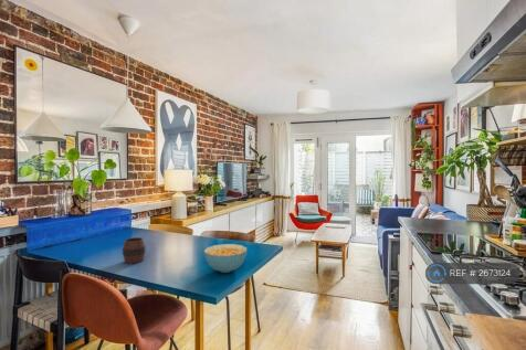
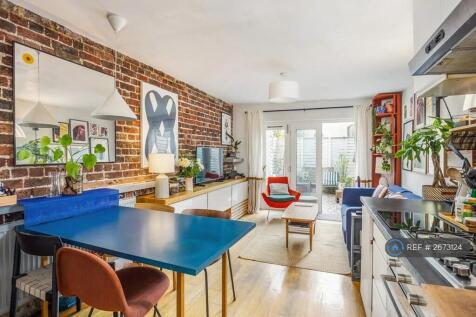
- cup [122,236,147,265]
- cereal bowl [202,243,248,274]
